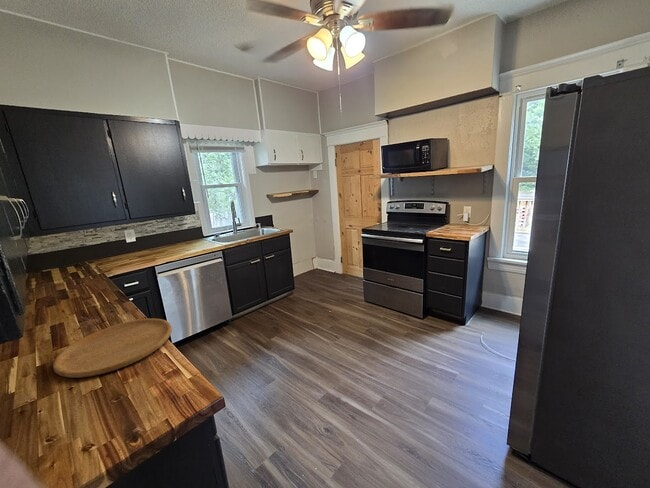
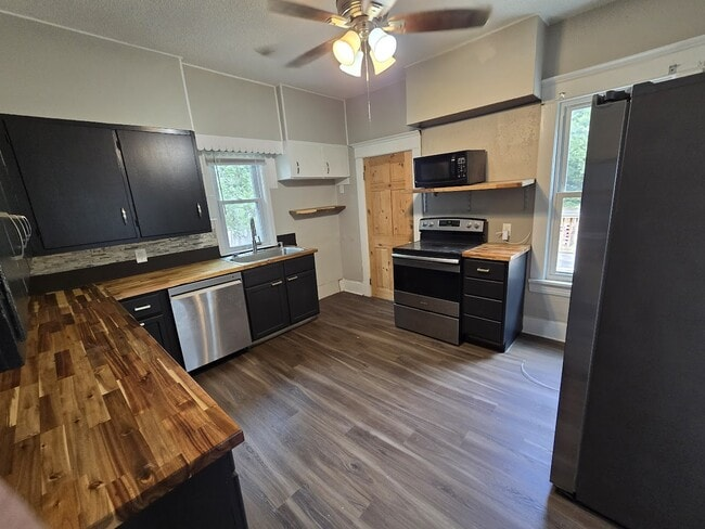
- cutting board [52,318,173,379]
